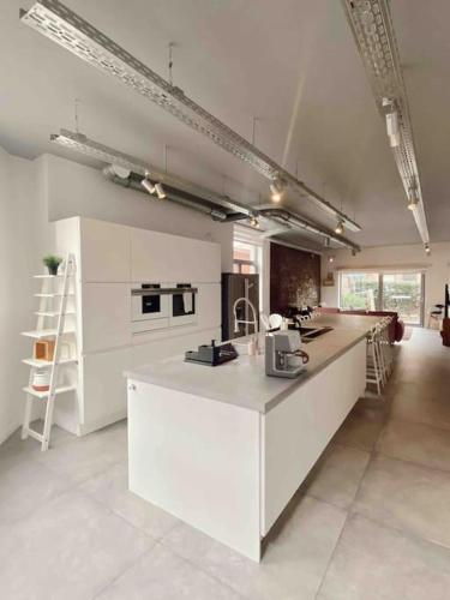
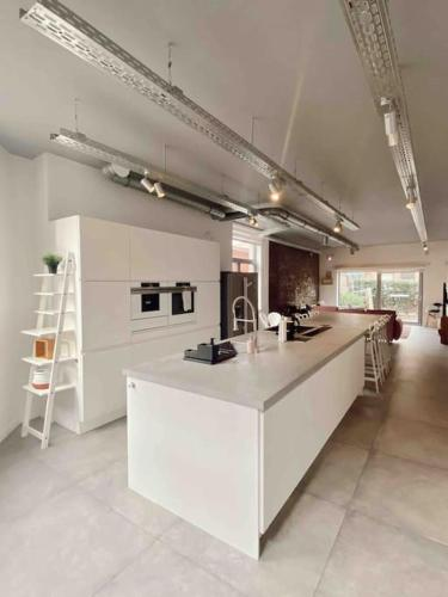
- coffee maker [263,329,311,379]
